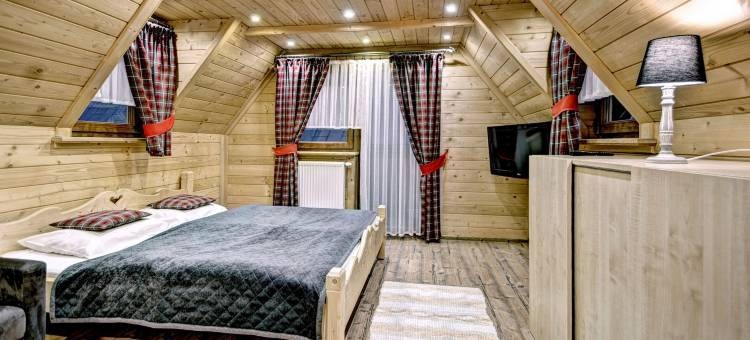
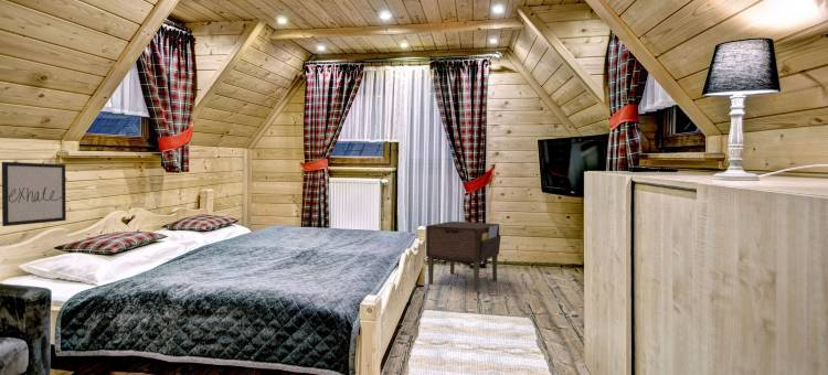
+ nightstand [425,221,502,292]
+ wall art [1,161,67,227]
